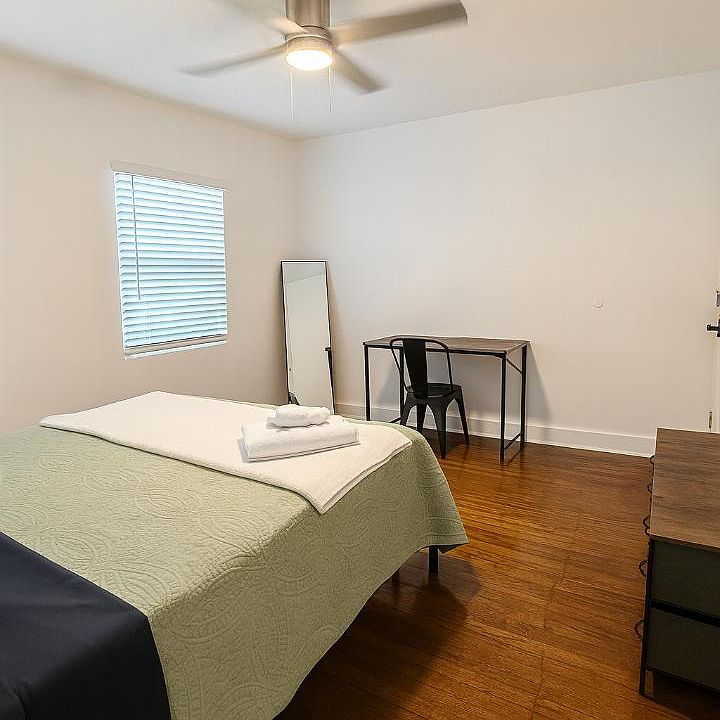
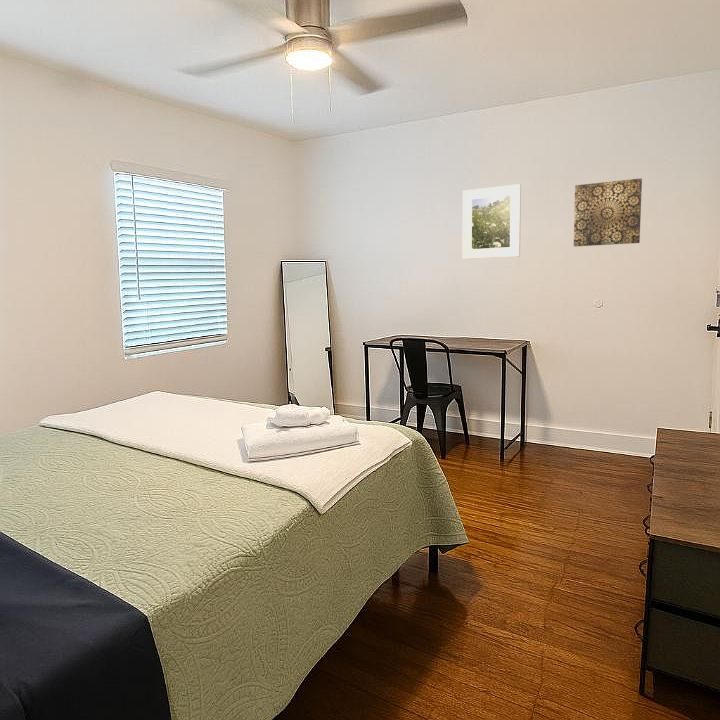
+ wall art [573,177,643,247]
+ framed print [462,183,522,260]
